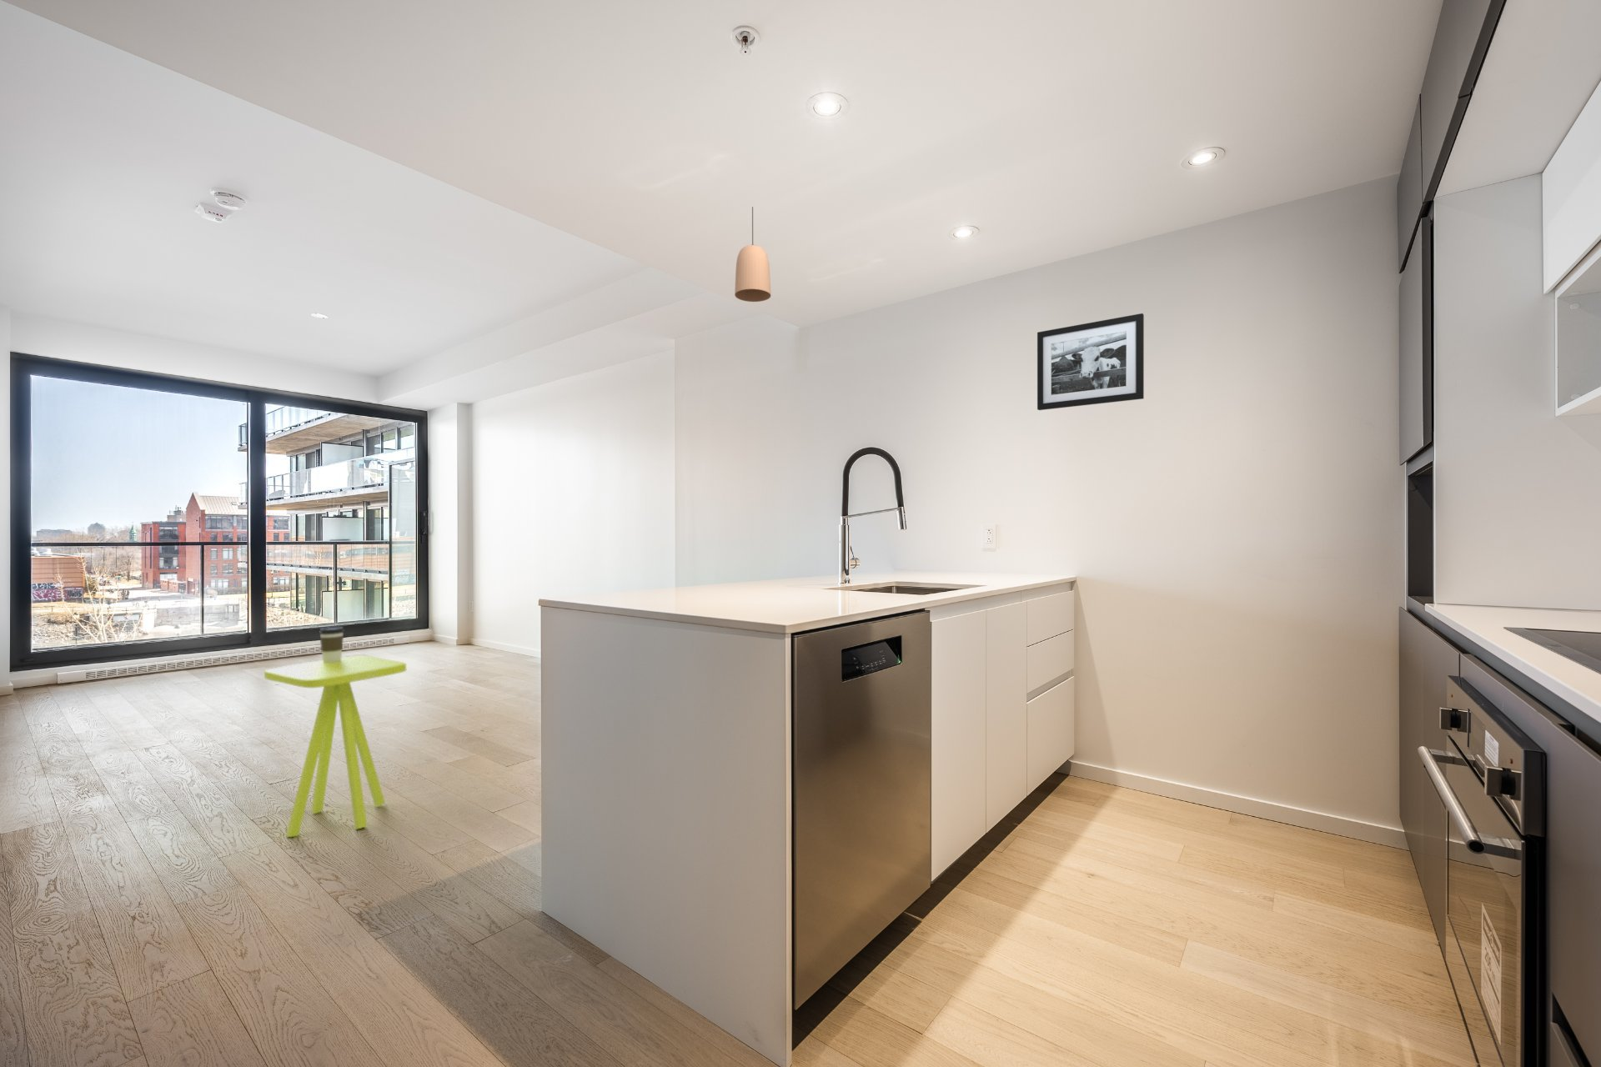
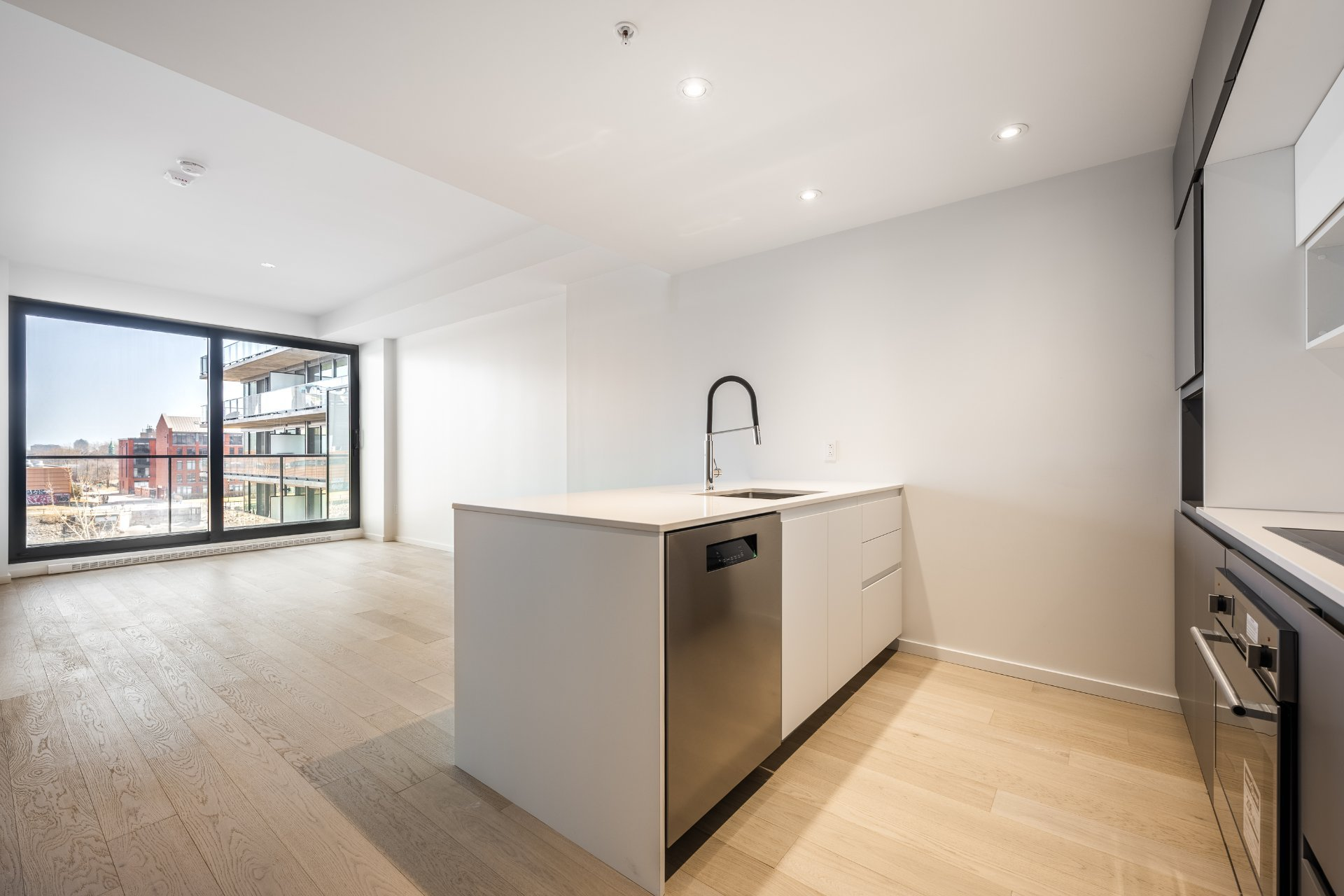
- pendant light [734,206,771,302]
- coffee cup [318,626,345,662]
- side table [263,655,407,837]
- picture frame [1036,312,1145,411]
